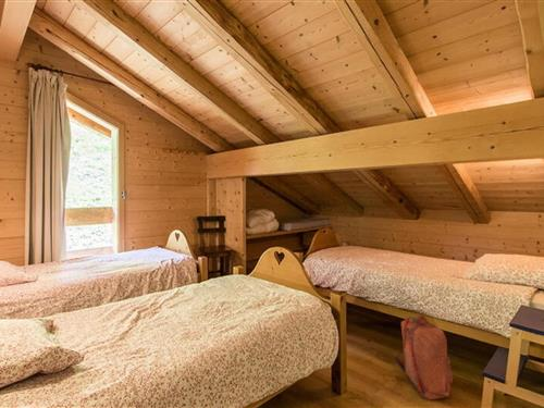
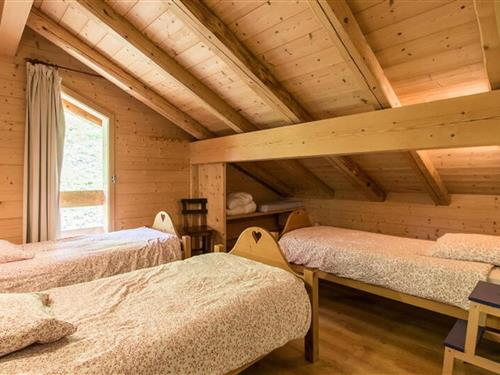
- backpack [393,313,454,400]
